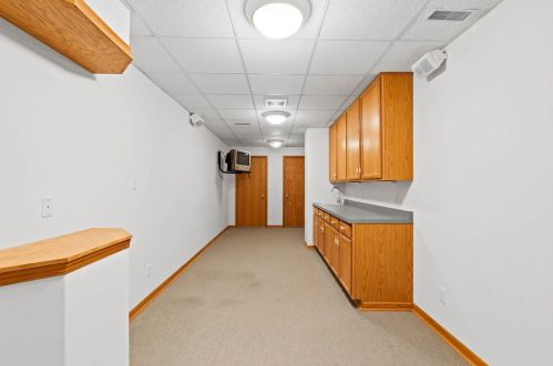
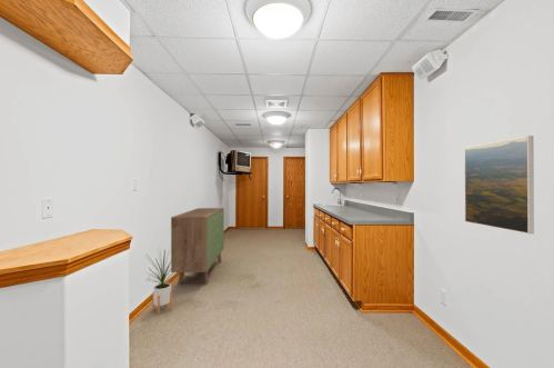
+ sideboard [170,207,225,286]
+ house plant [143,245,179,316]
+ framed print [463,135,535,235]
